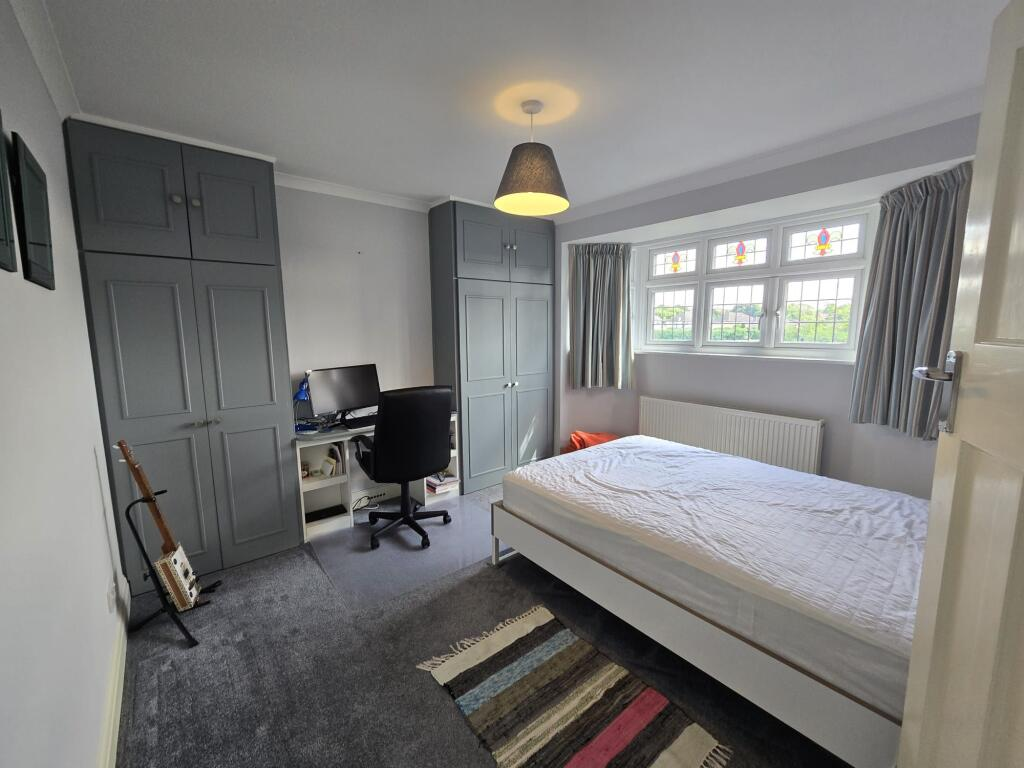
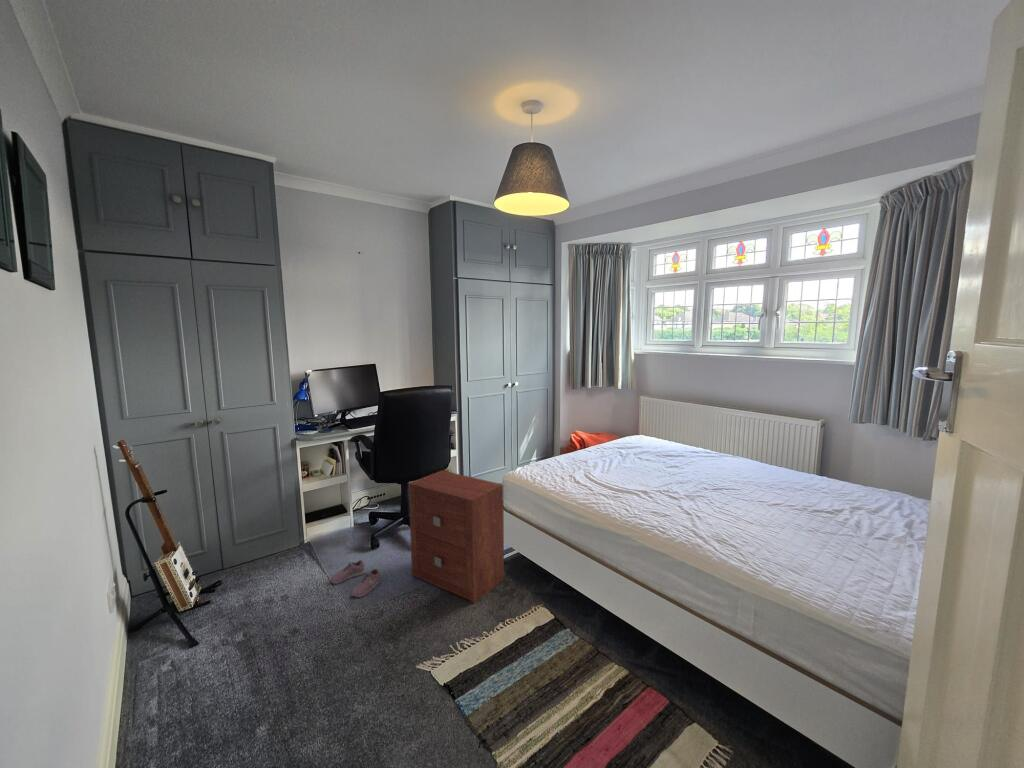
+ nightstand [408,469,505,605]
+ shoe [329,559,381,598]
